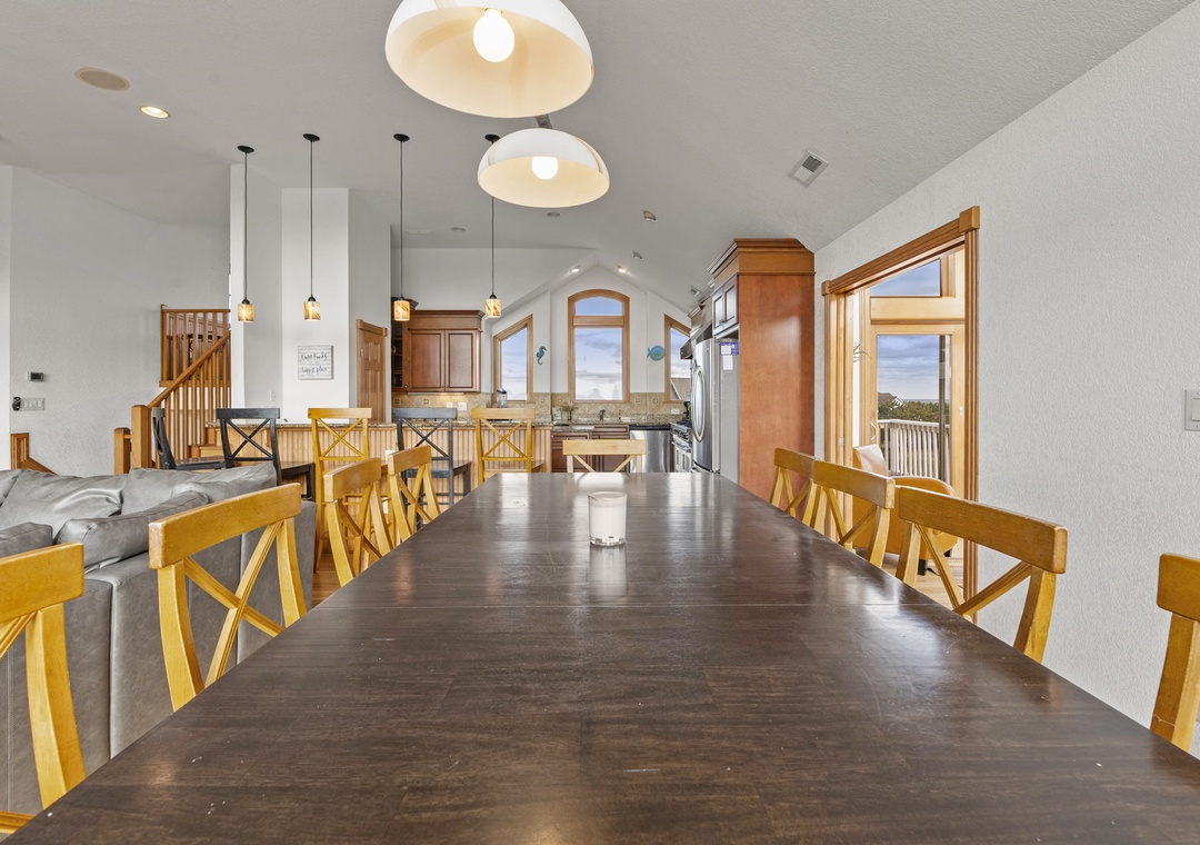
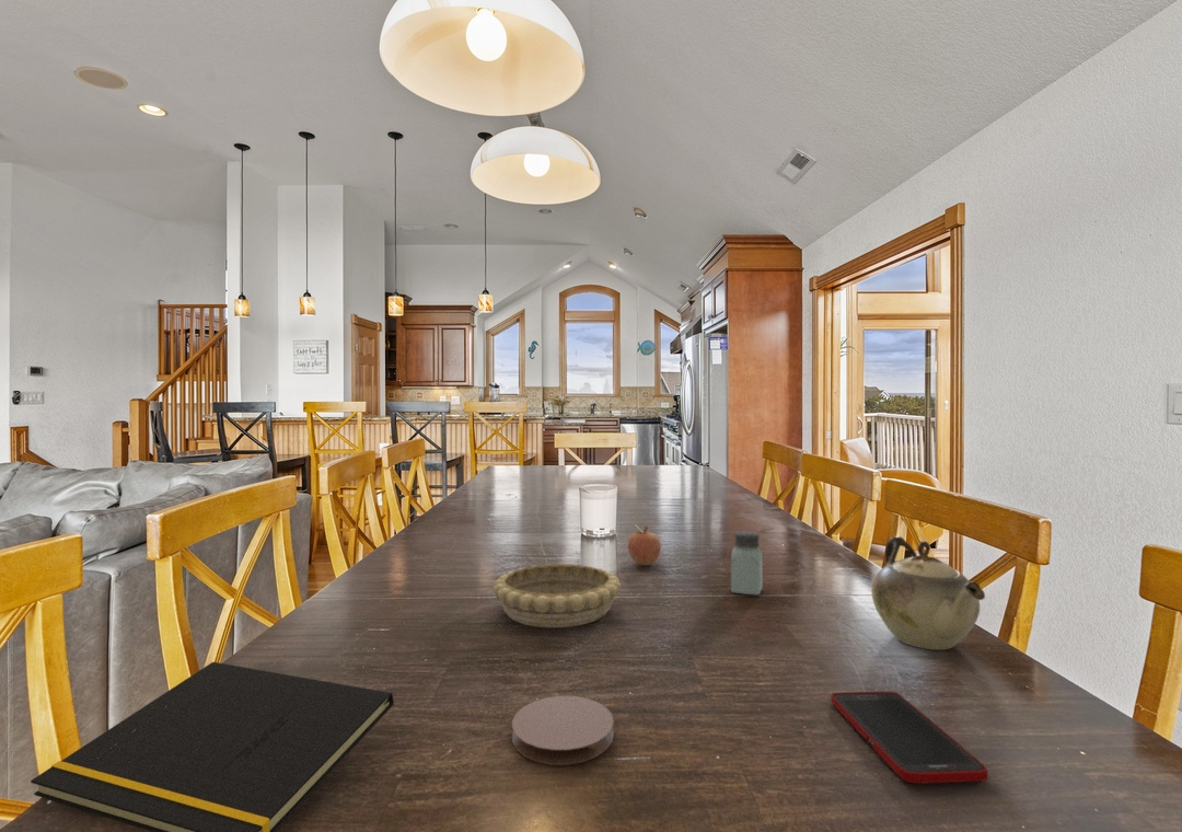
+ saltshaker [730,530,764,597]
+ teapot [870,535,986,651]
+ decorative bowl [493,563,622,628]
+ coaster [511,695,615,766]
+ notepad [30,661,395,832]
+ fruit [627,522,662,566]
+ cell phone [830,691,989,785]
